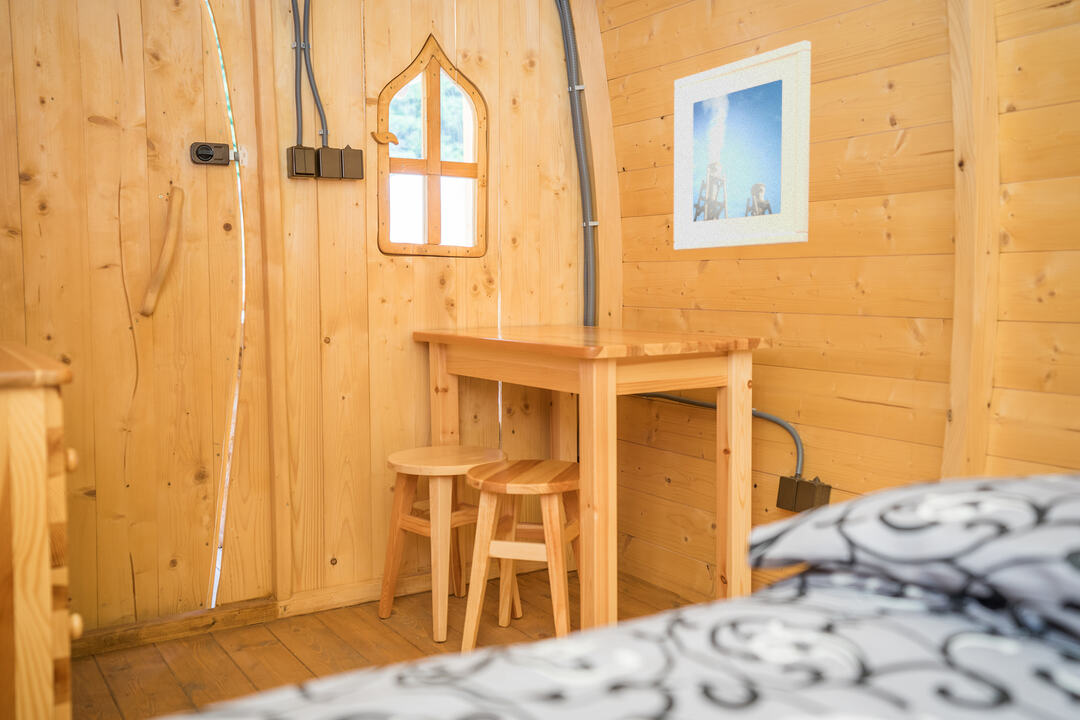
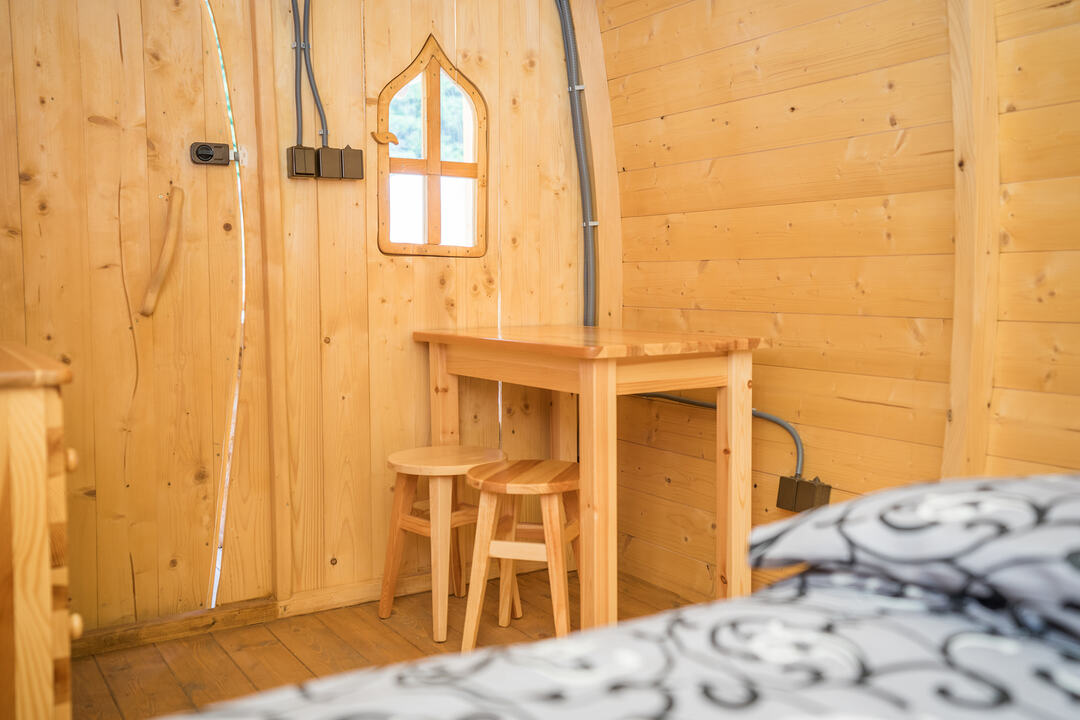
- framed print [673,40,812,251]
